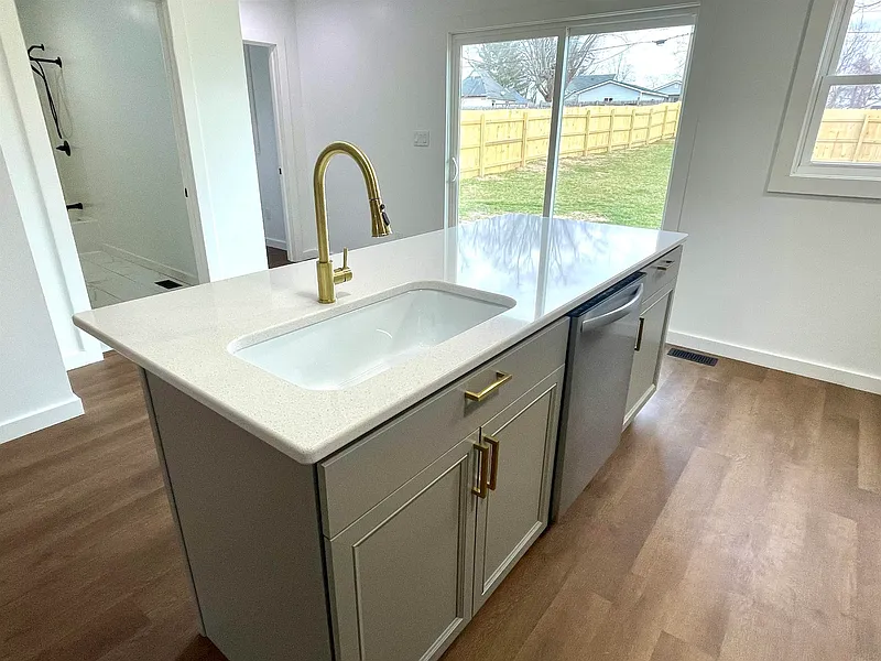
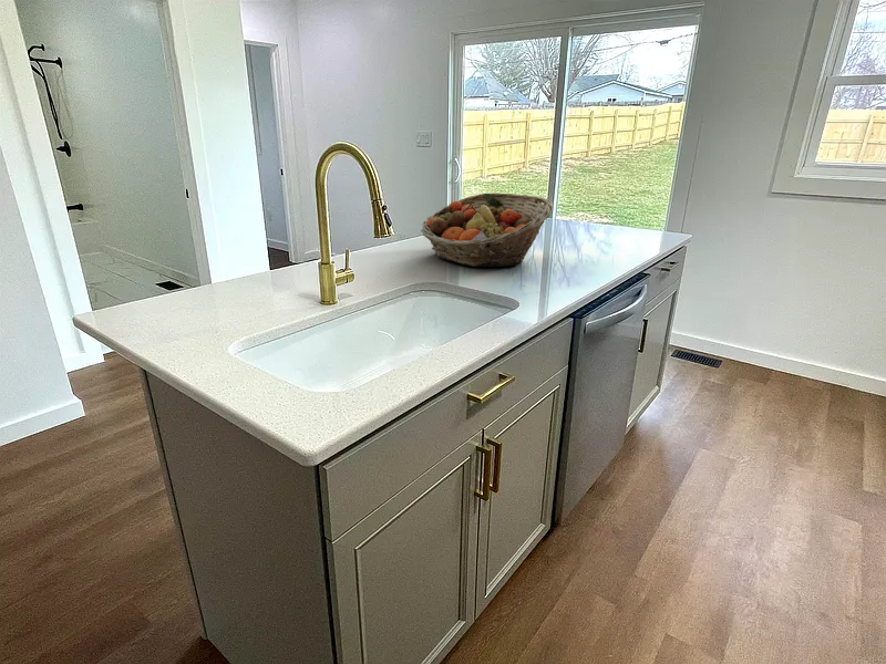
+ fruit basket [420,191,555,268]
